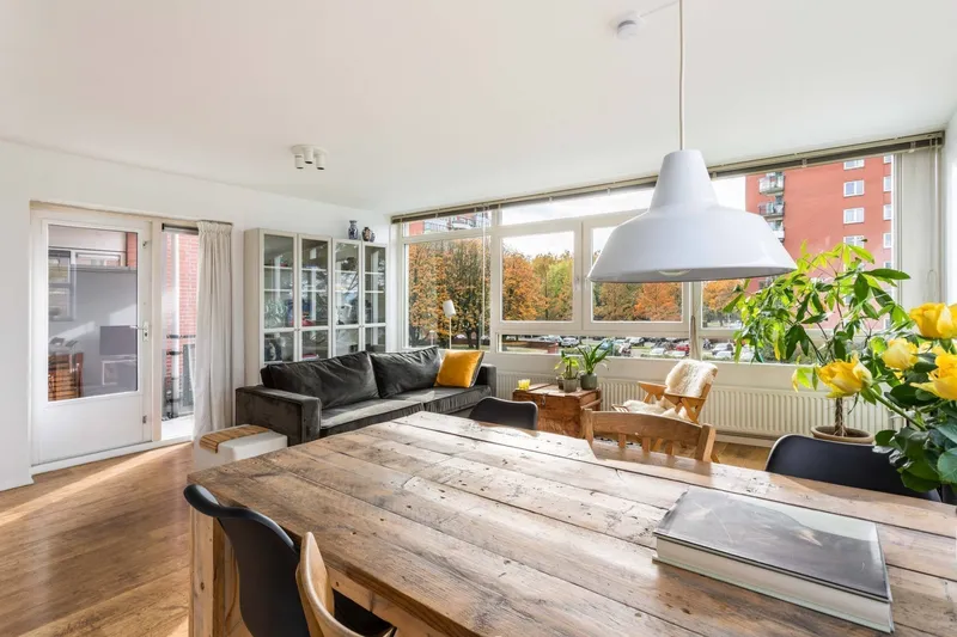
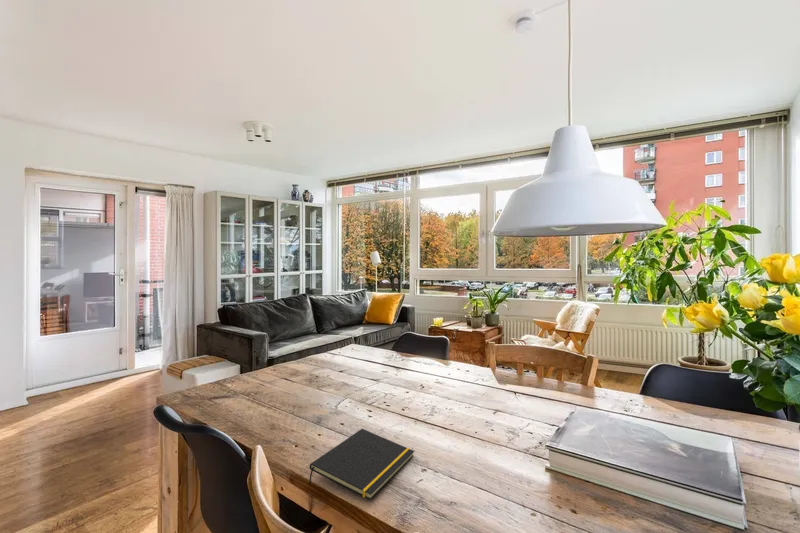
+ notepad [307,428,415,501]
